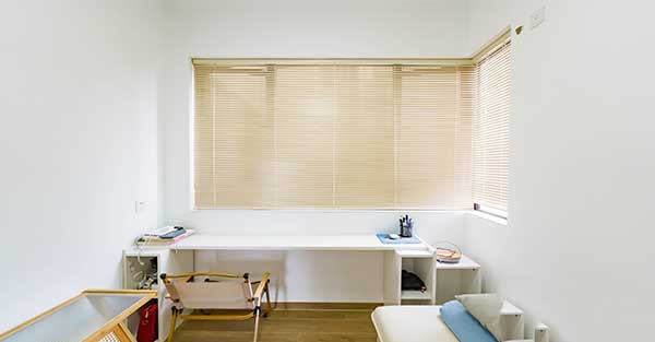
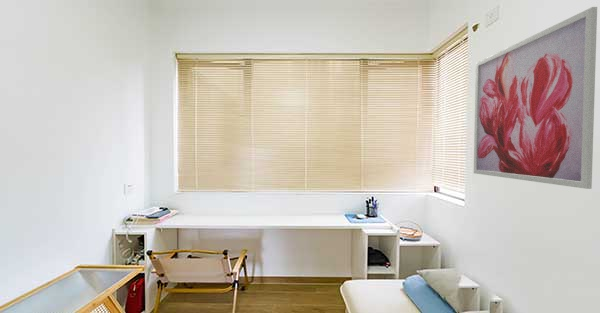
+ wall art [473,6,598,190]
